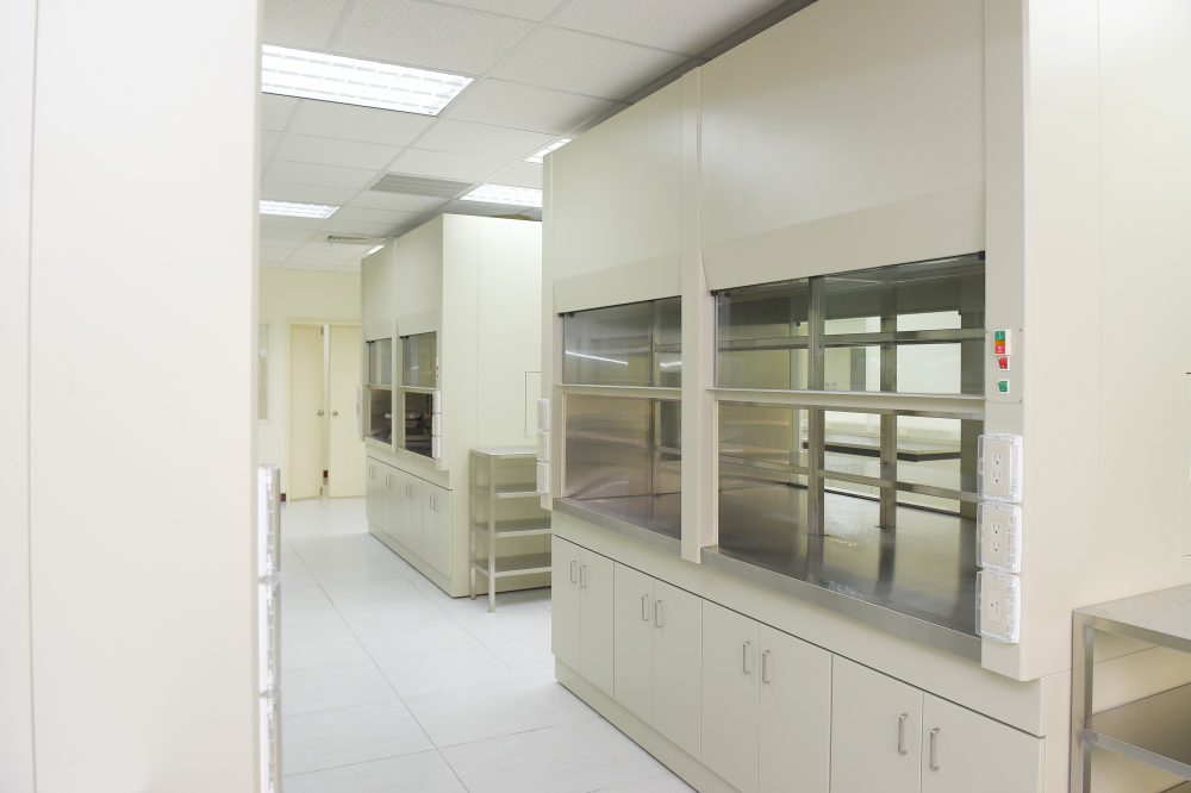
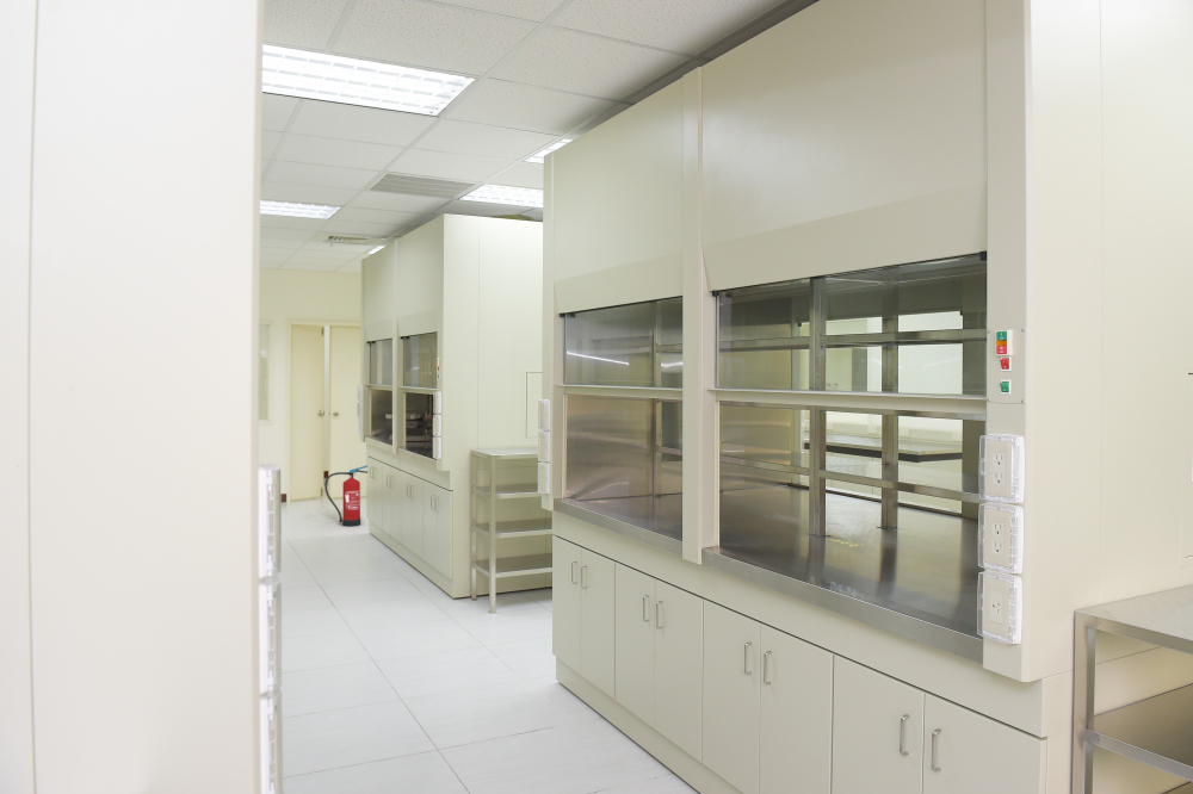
+ fire extinguisher [323,465,369,527]
